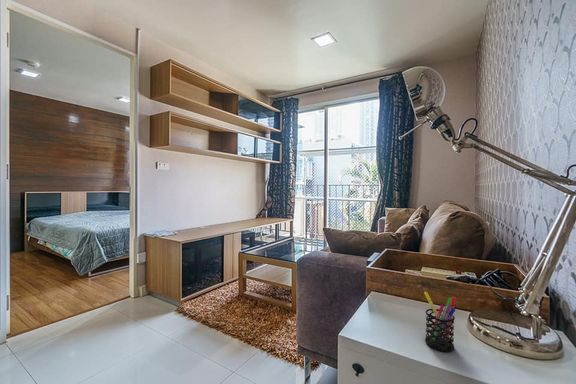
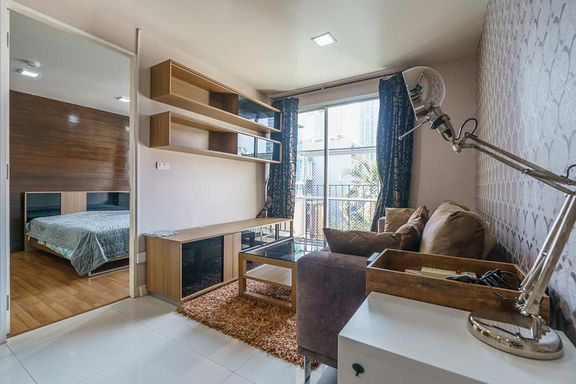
- pen holder [423,291,457,353]
